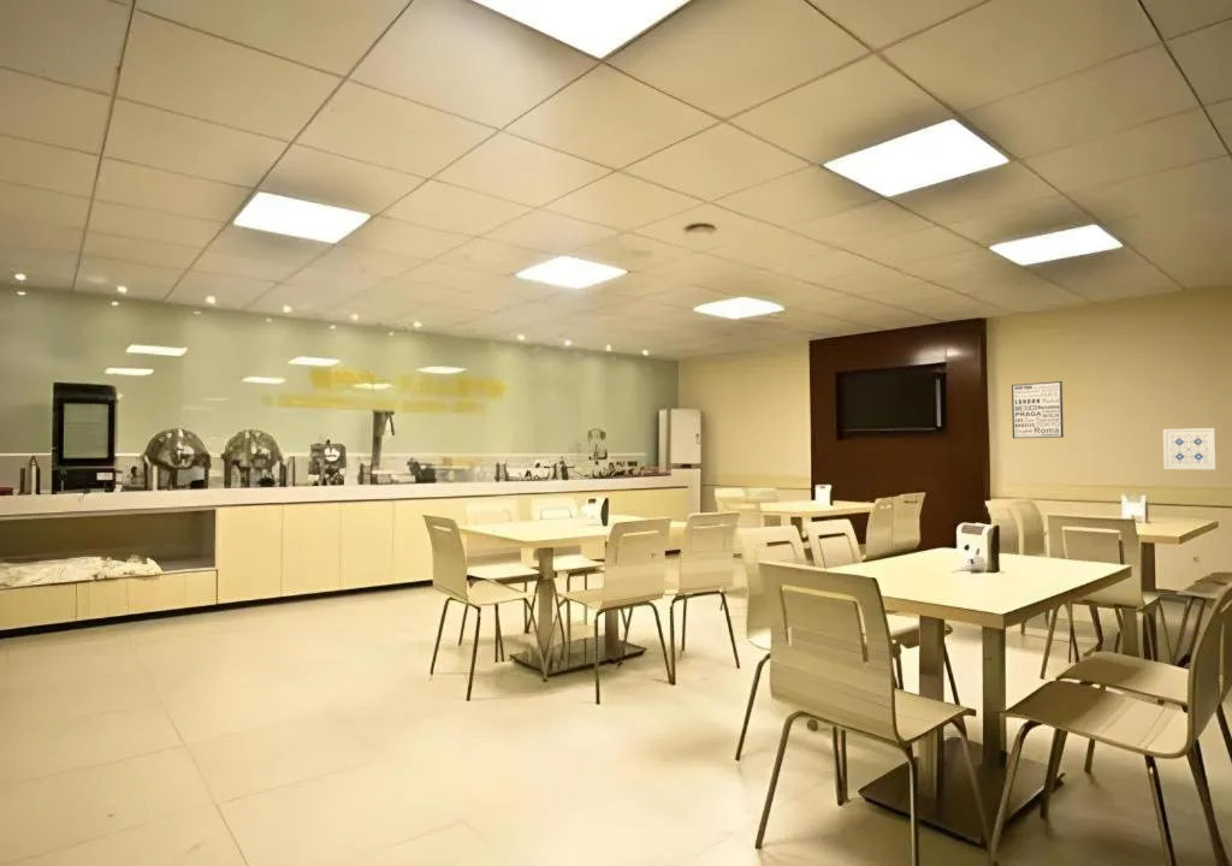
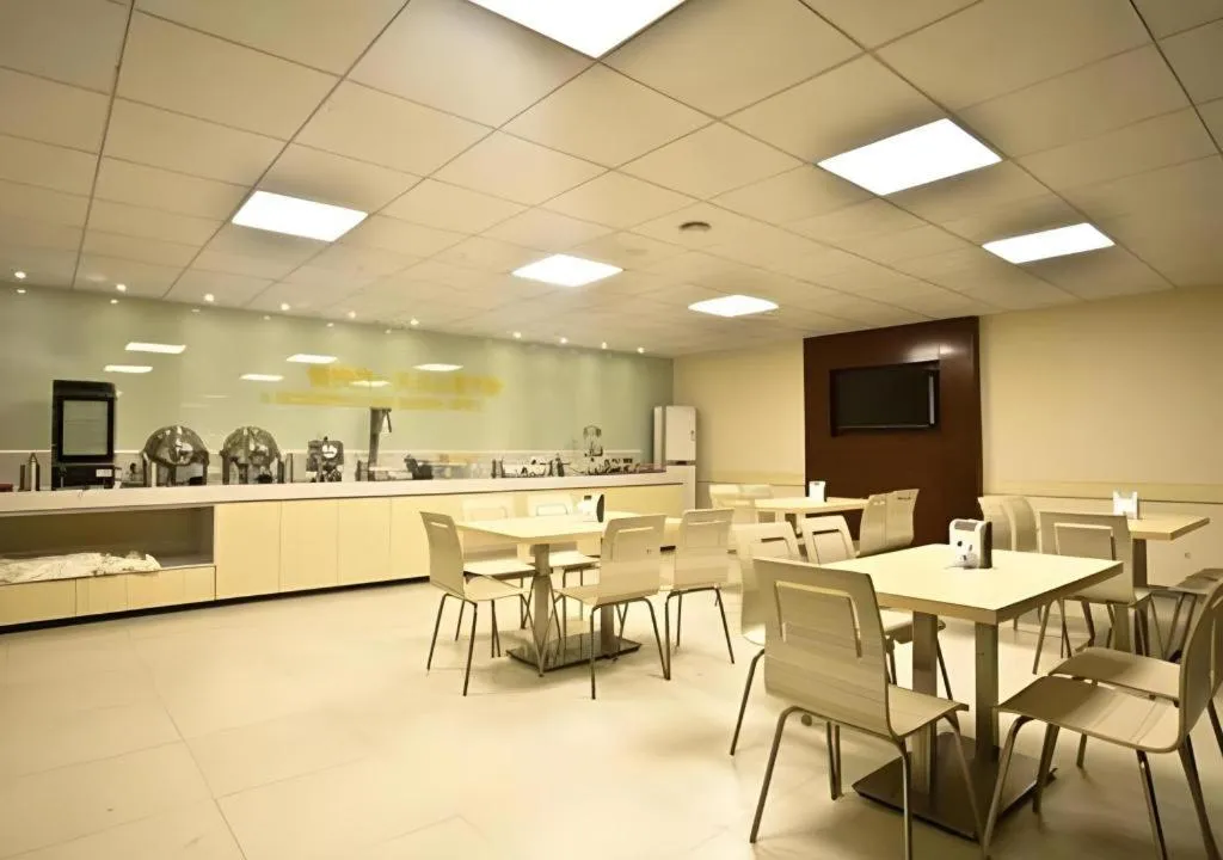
- wall art [1011,380,1065,439]
- wall art [1162,427,1218,470]
